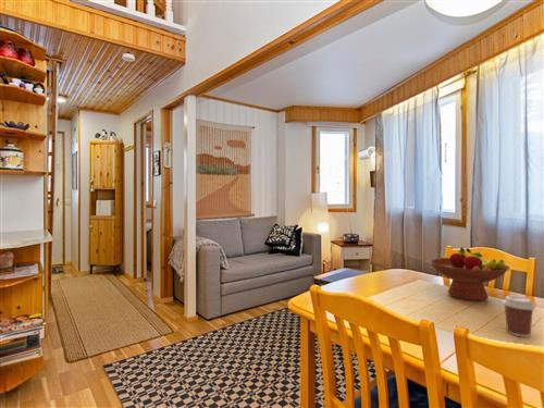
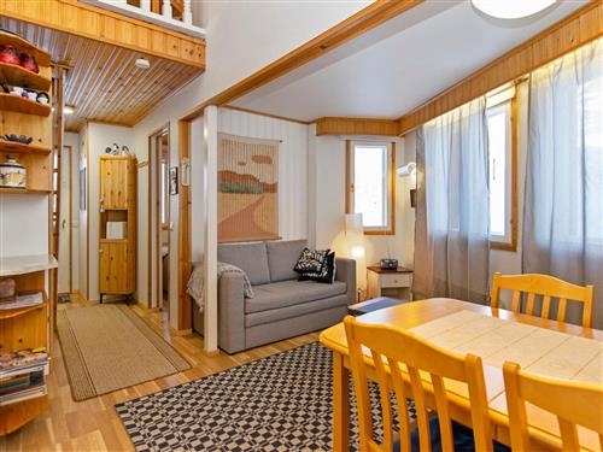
- coffee cup [502,295,536,338]
- fruit bowl [429,247,510,301]
